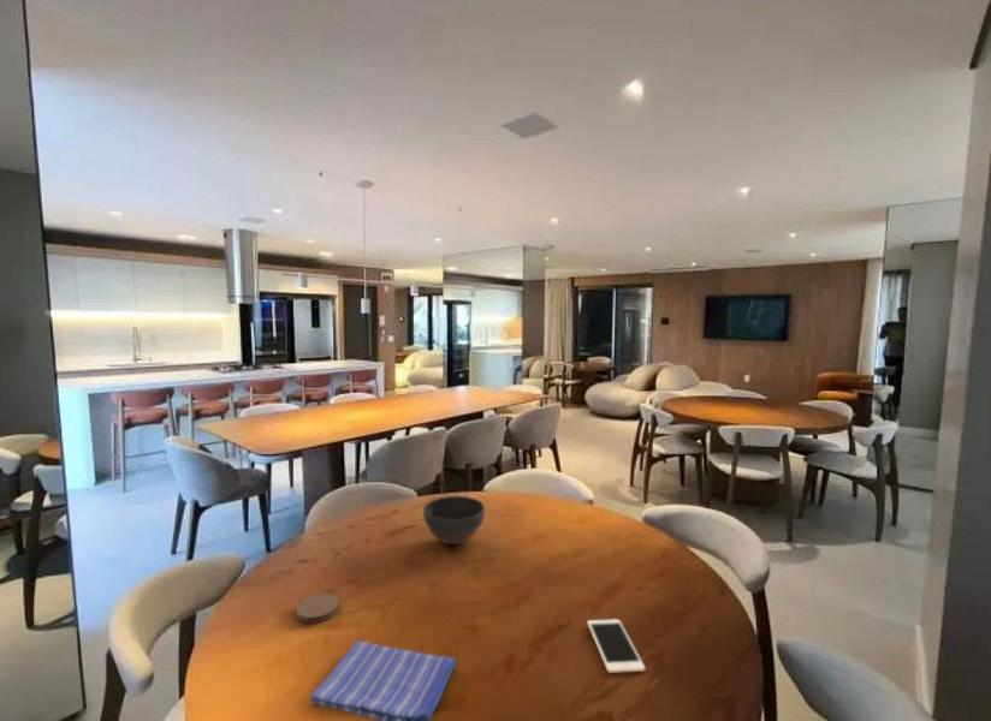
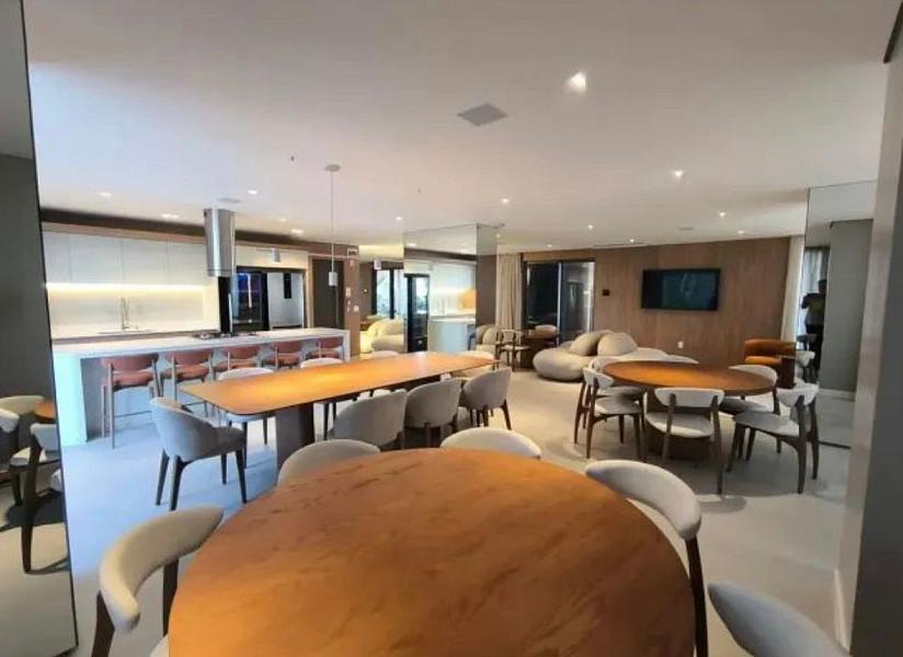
- coaster [295,592,340,624]
- cell phone [586,618,646,674]
- dish towel [309,639,458,721]
- bowl [422,495,486,546]
